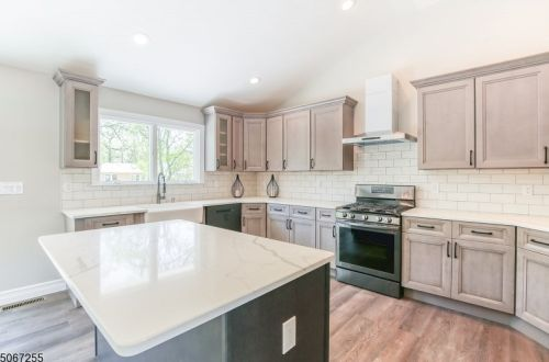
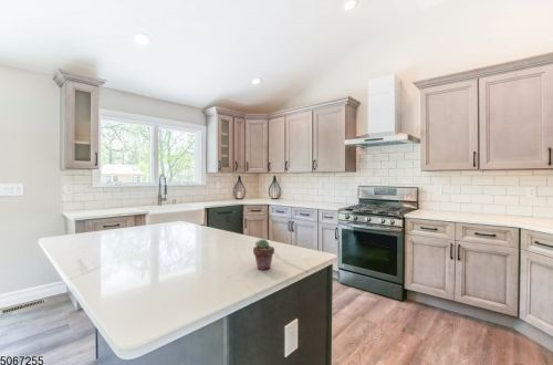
+ potted succulent [252,238,275,271]
